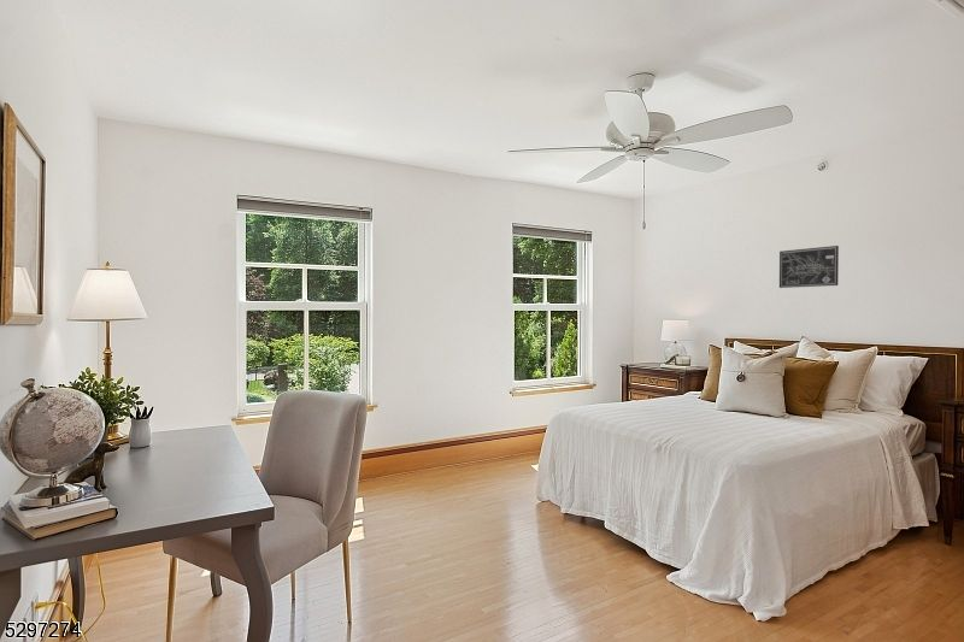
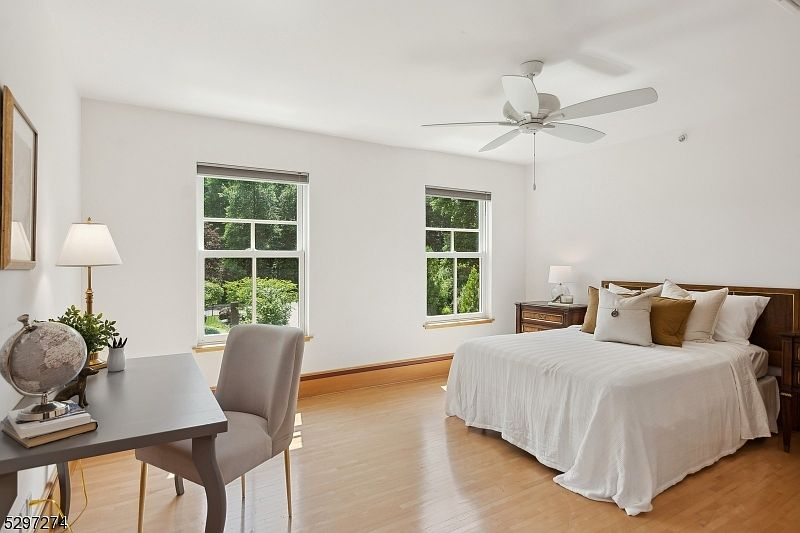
- wall art [778,245,840,289]
